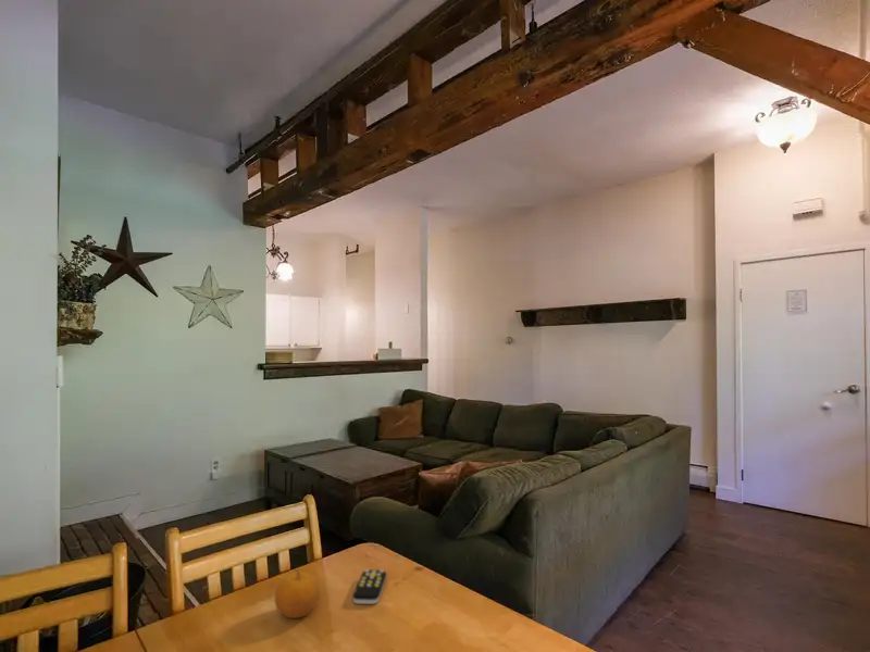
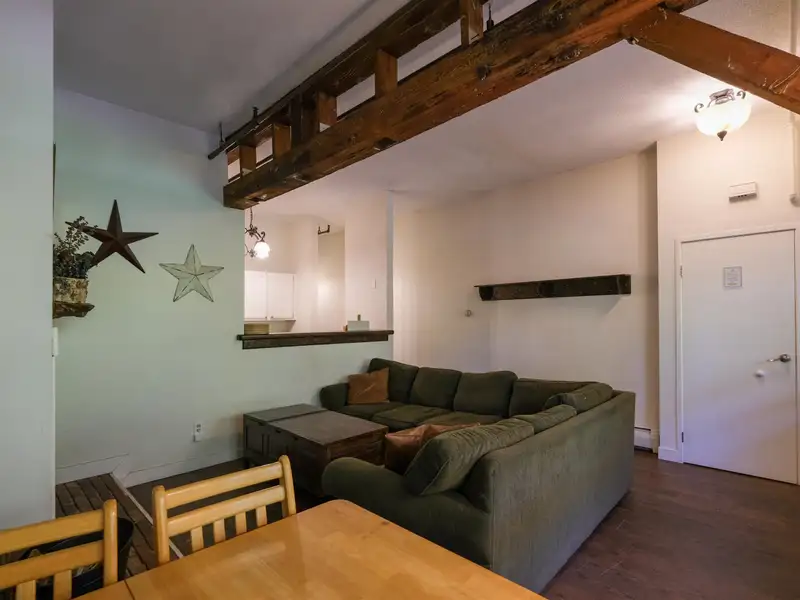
- remote control [351,568,387,605]
- fruit [274,568,321,619]
